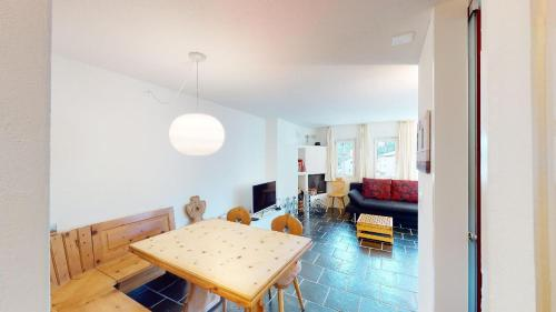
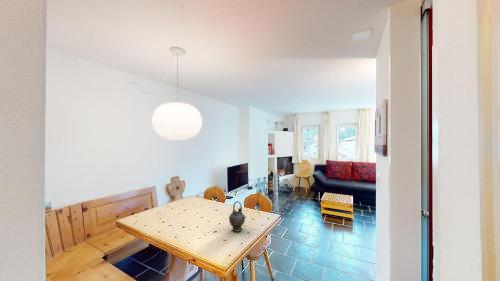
+ teapot [228,200,247,233]
